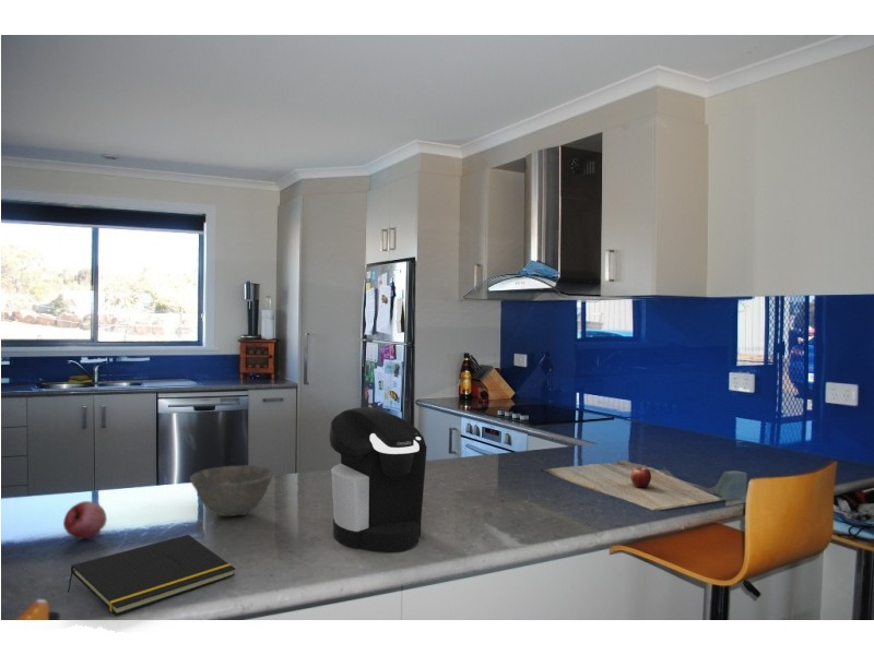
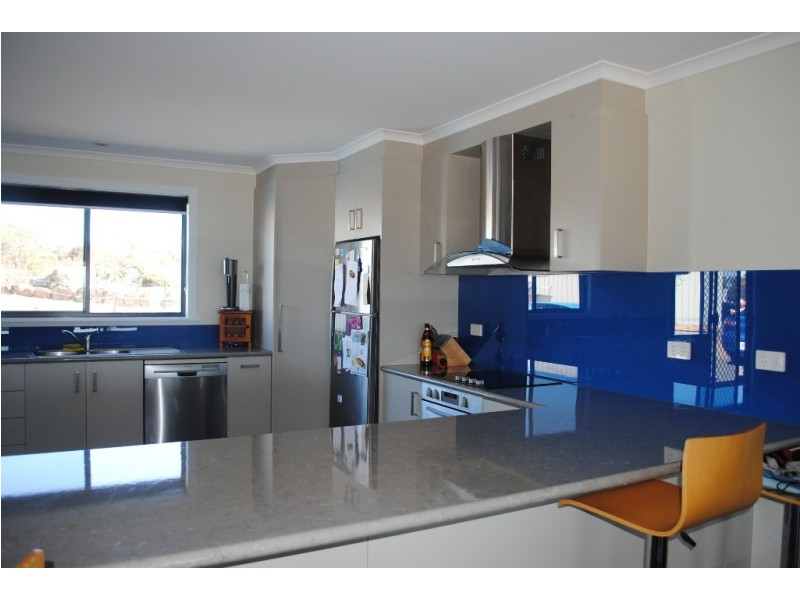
- fruit [62,500,108,539]
- bowl [189,464,274,517]
- cutting board [541,460,748,511]
- notepad [67,534,236,616]
- coffee maker [328,406,428,552]
